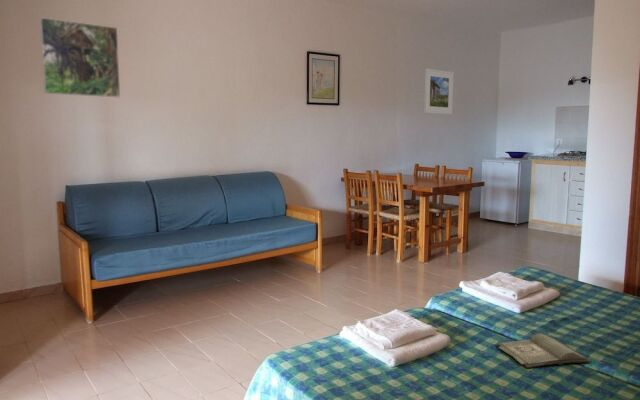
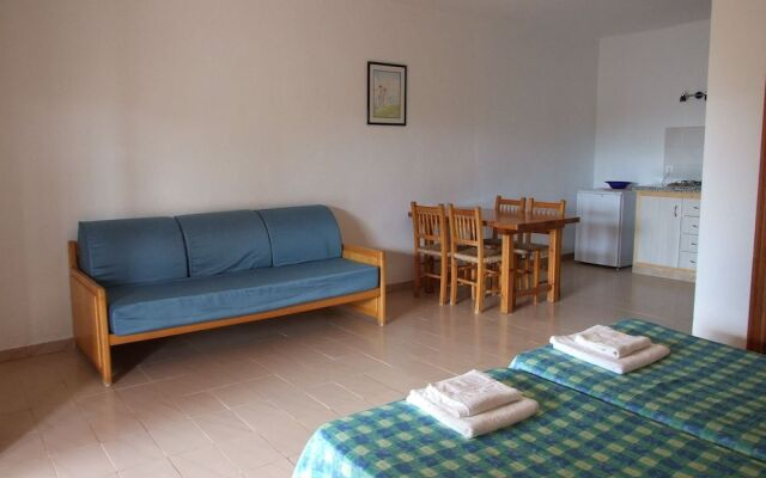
- hardback book [496,332,593,369]
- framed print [39,17,121,98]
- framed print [423,68,455,115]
